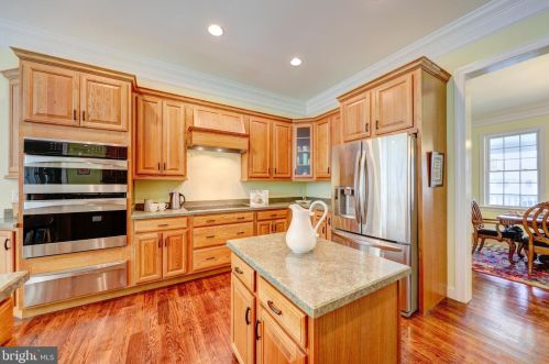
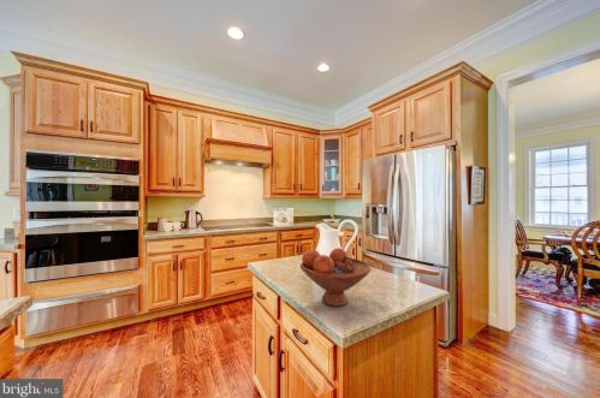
+ fruit bowl [299,246,373,308]
